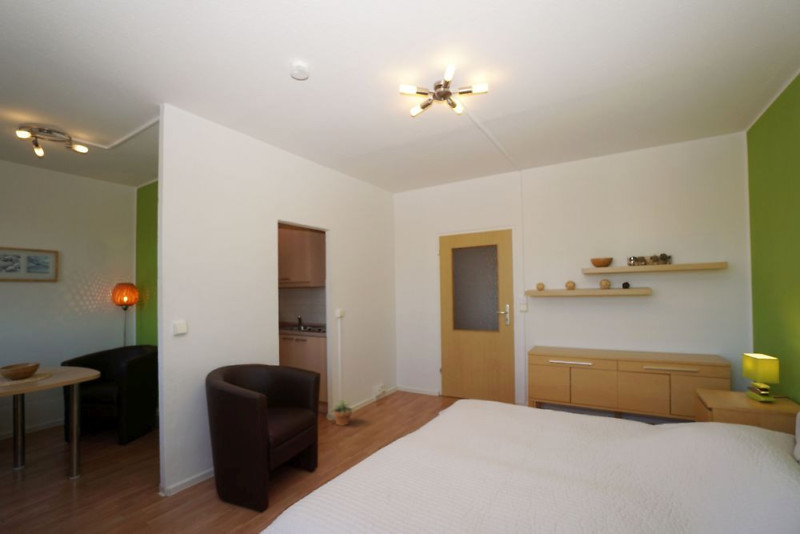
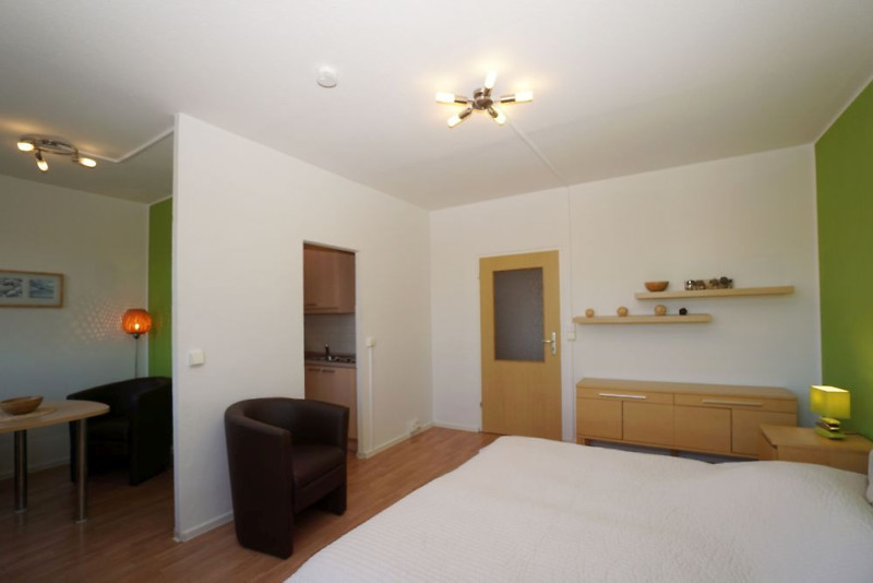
- potted plant [329,395,356,427]
